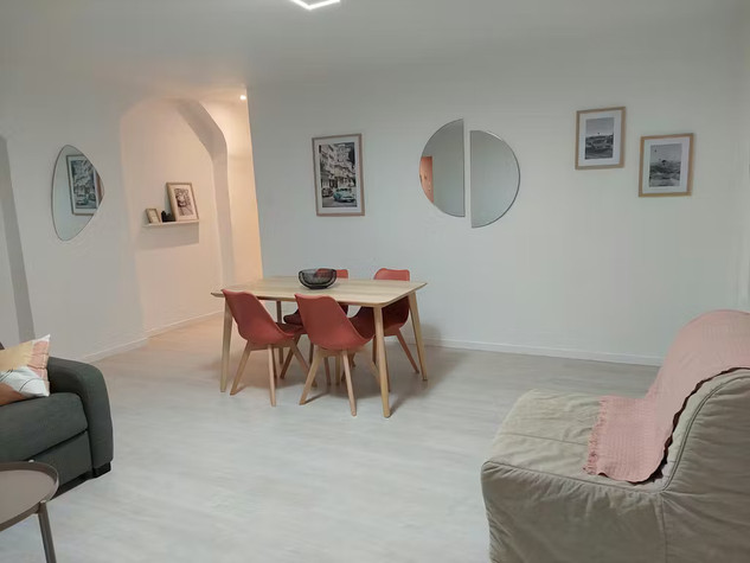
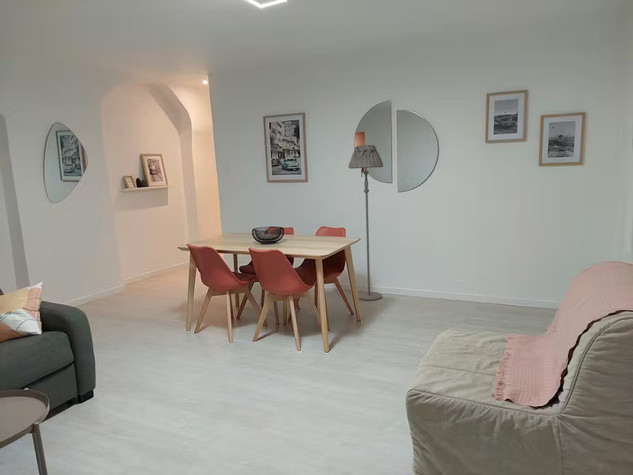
+ floor lamp [347,144,384,301]
